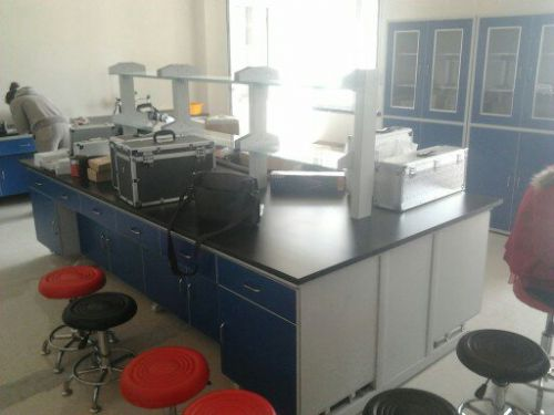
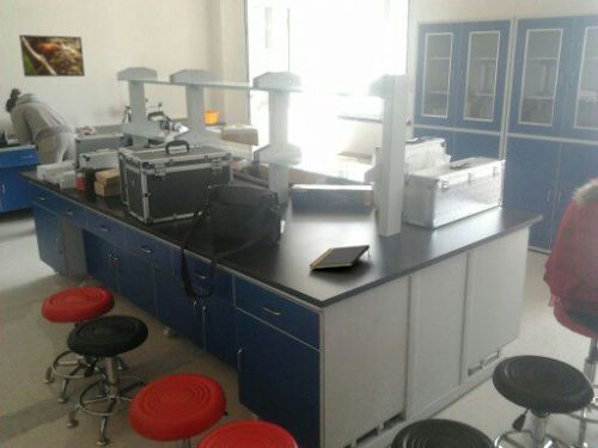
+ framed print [18,33,86,78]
+ notepad [307,244,371,270]
